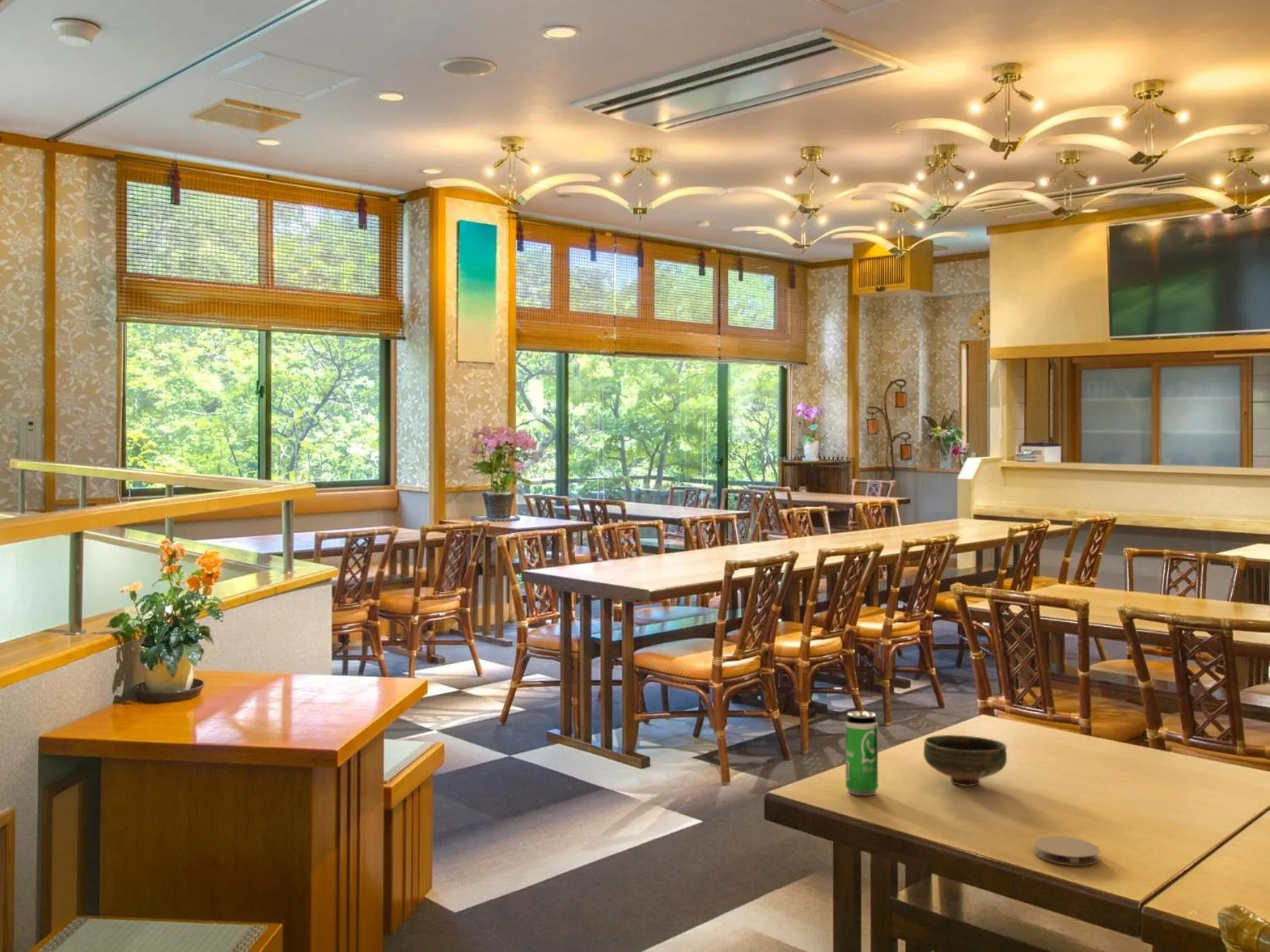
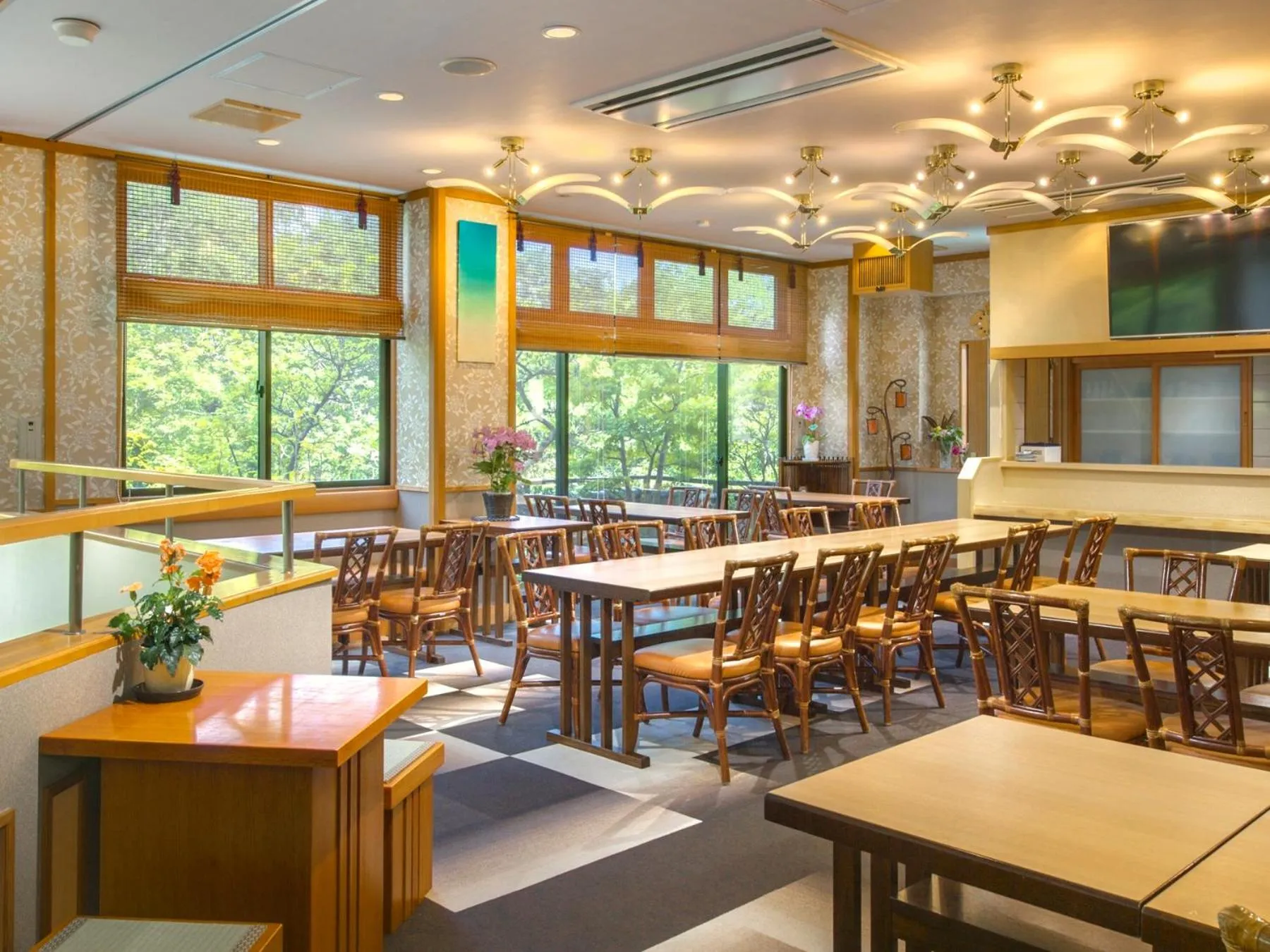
- bowl [923,734,1008,787]
- beverage can [845,710,878,796]
- coaster [1034,836,1100,866]
